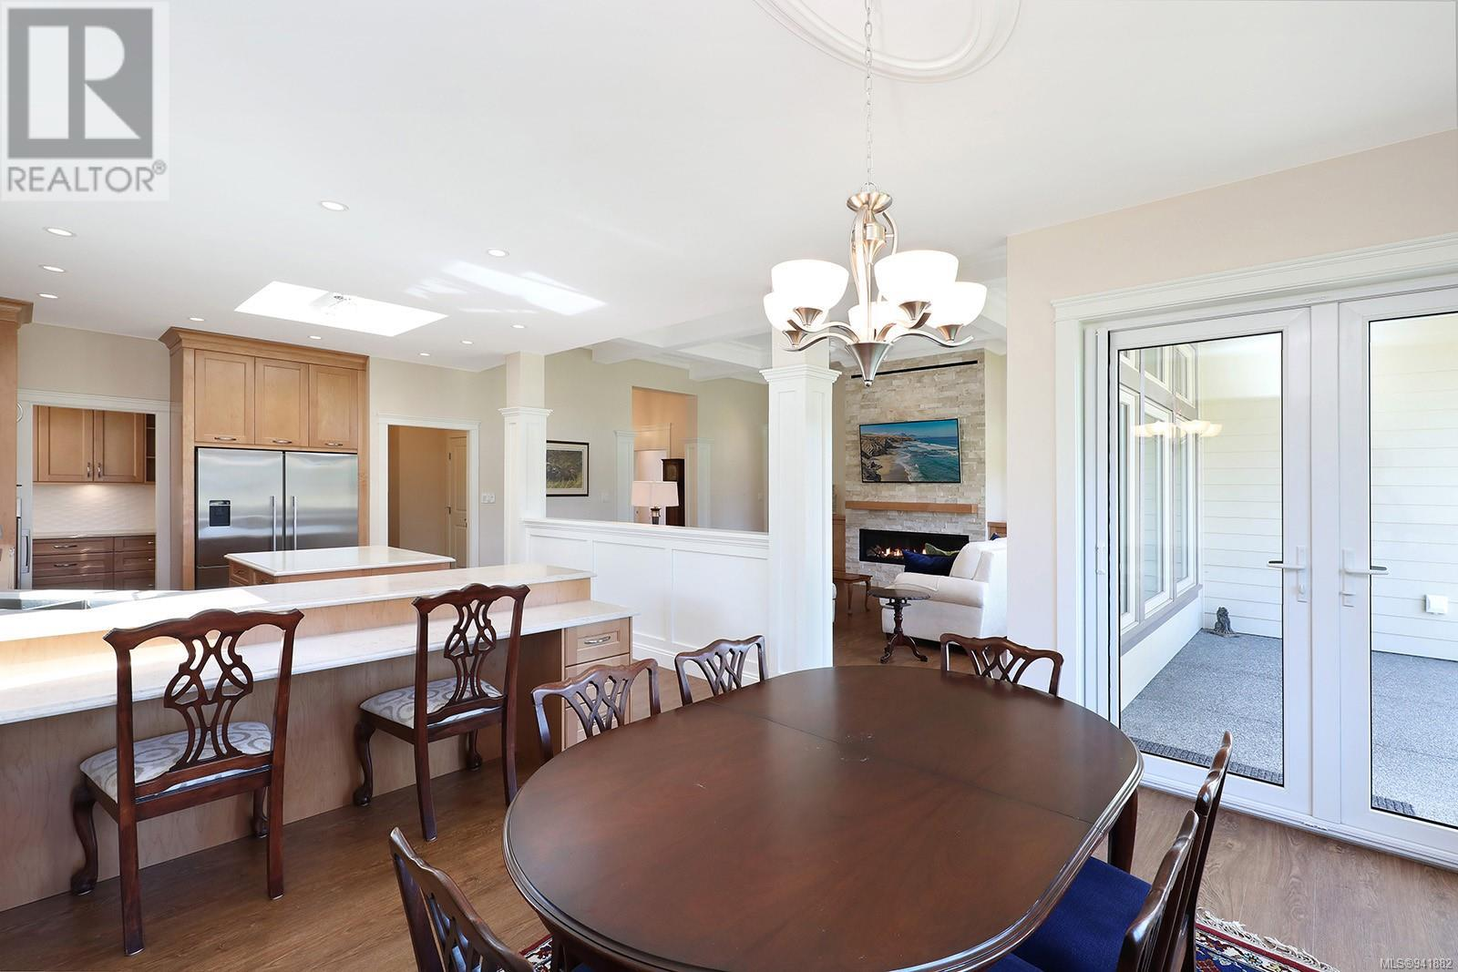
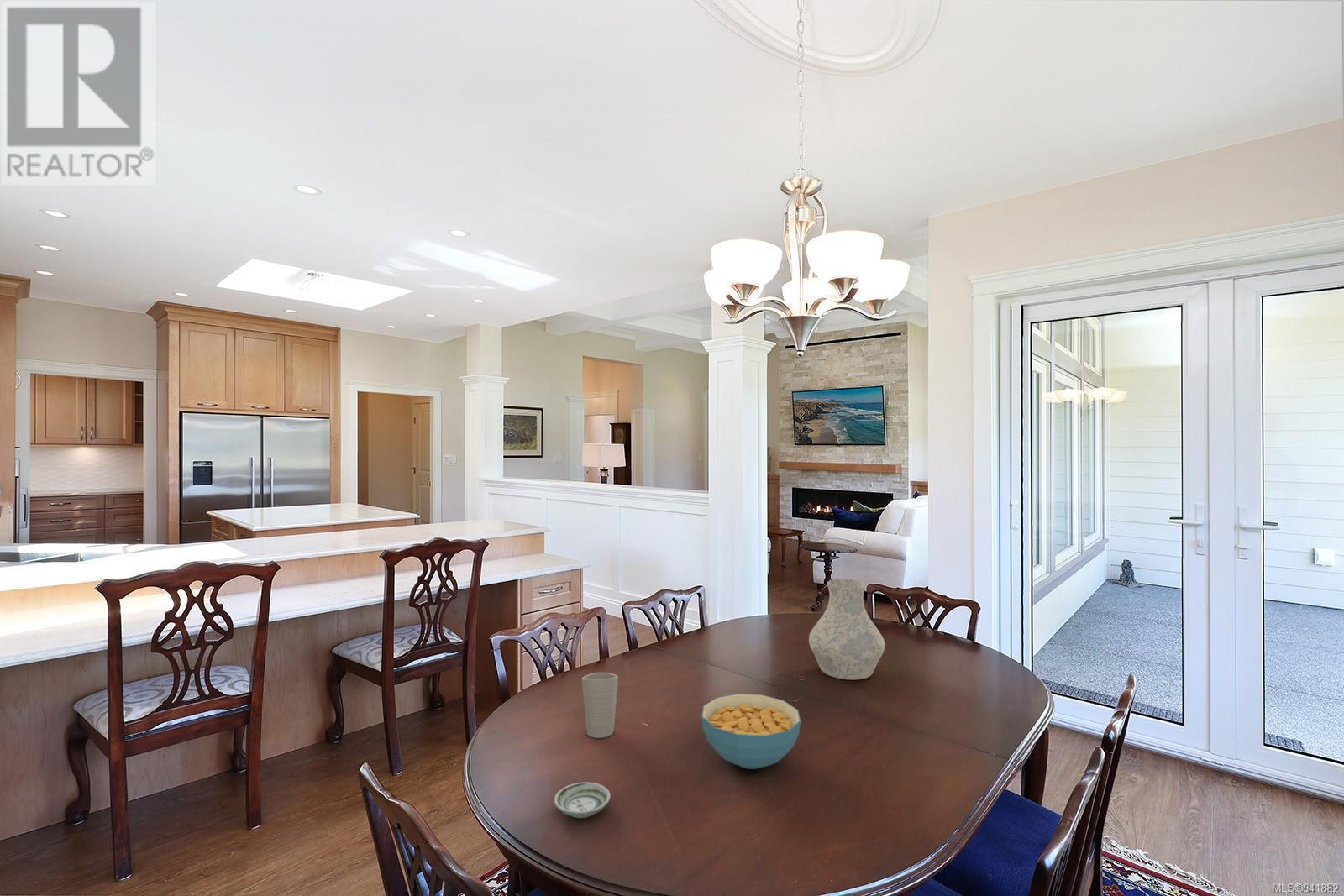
+ vase [808,579,885,681]
+ cup [581,672,619,739]
+ cereal bowl [701,693,801,770]
+ saucer [554,781,612,819]
